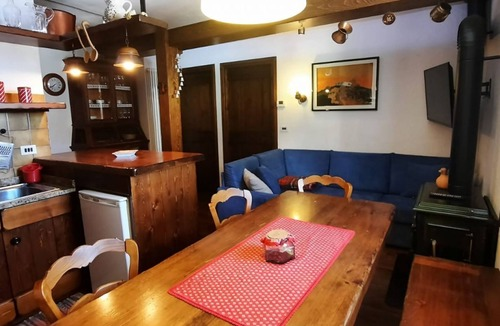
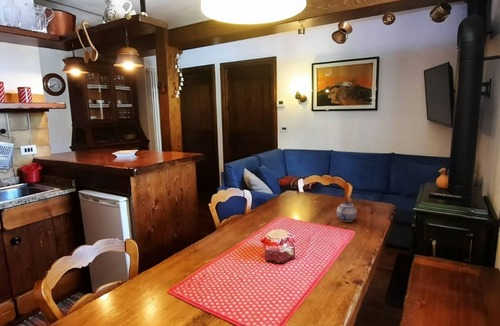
+ teapot [336,200,358,223]
